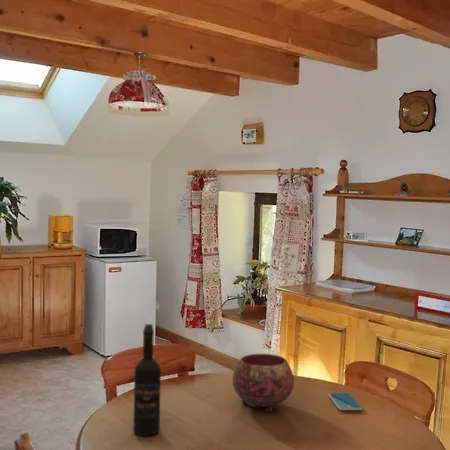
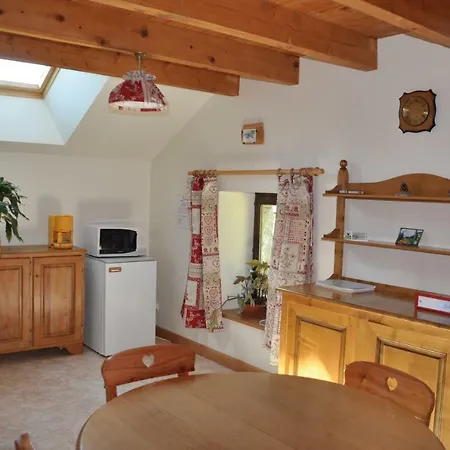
- smartphone [327,392,363,411]
- bowl [232,353,295,413]
- wine bottle [132,323,162,437]
